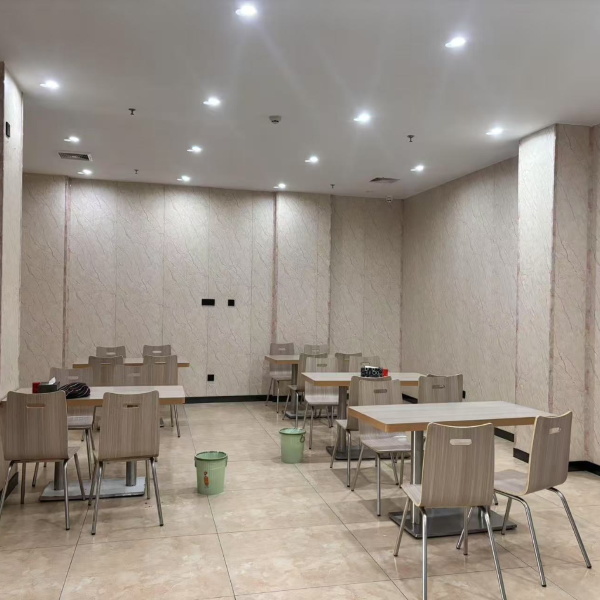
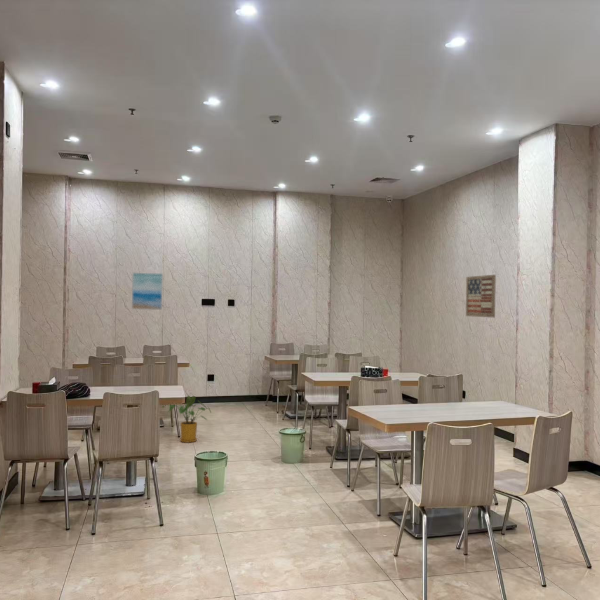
+ wall art [465,274,497,319]
+ wall art [131,272,164,311]
+ house plant [161,395,212,444]
